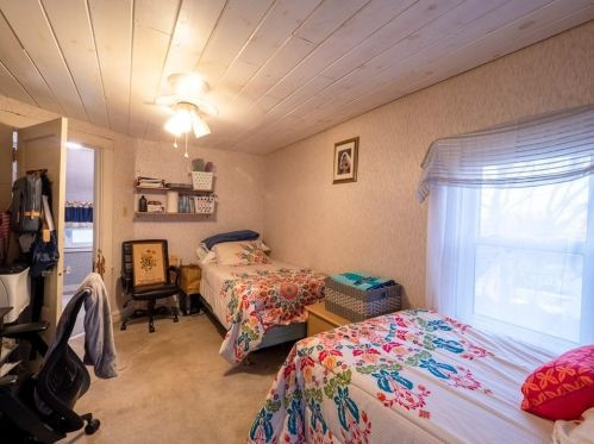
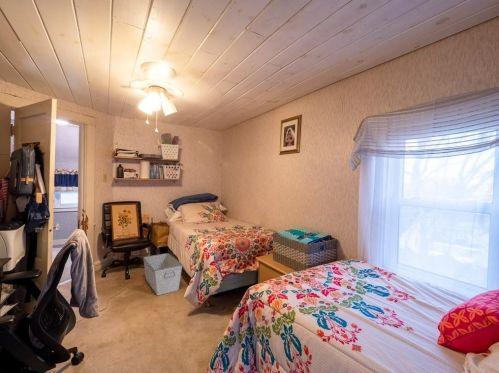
+ storage bin [142,252,183,296]
